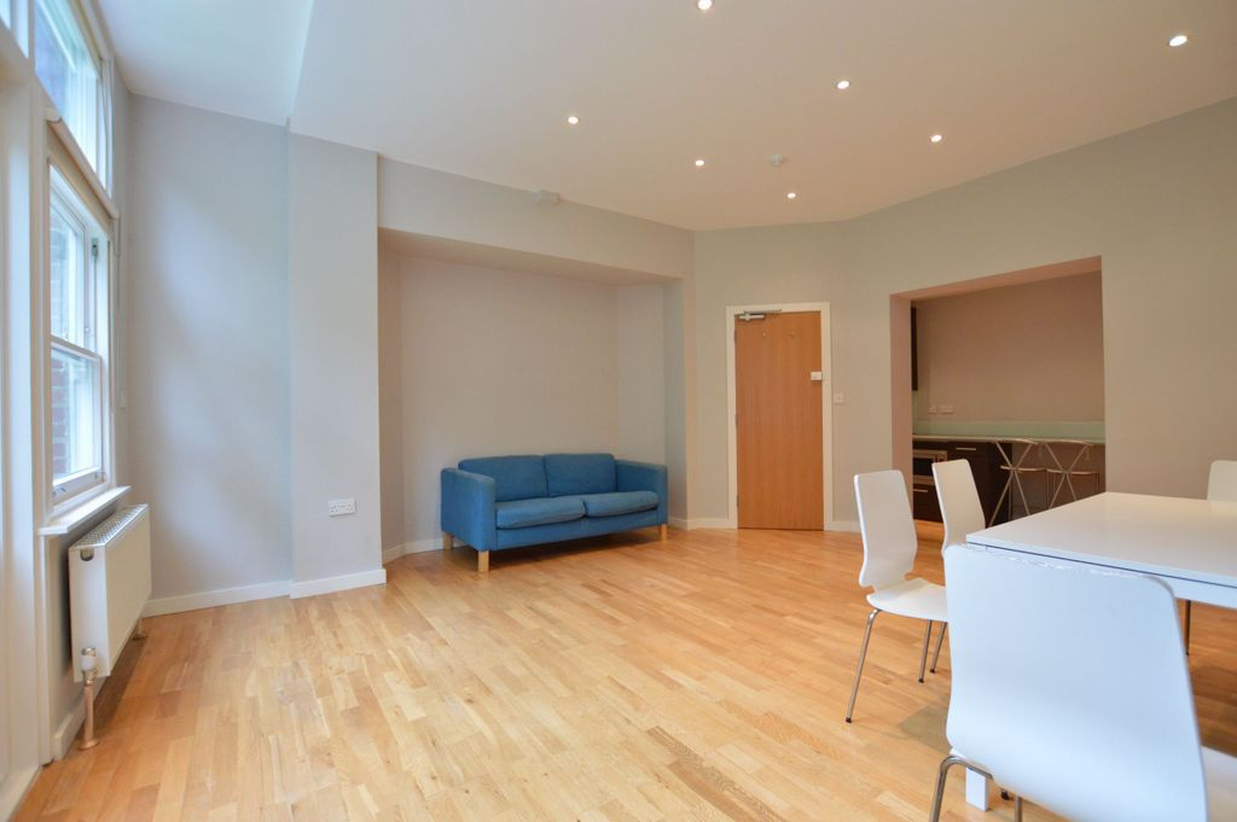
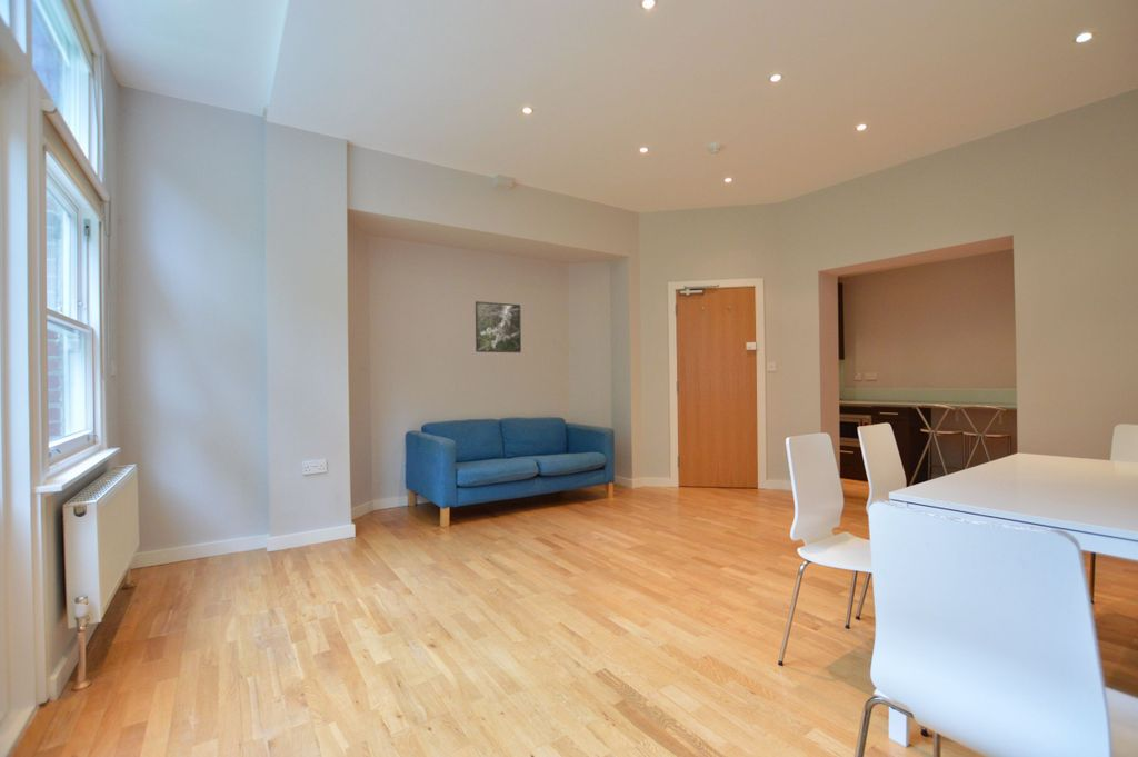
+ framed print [475,300,522,353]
